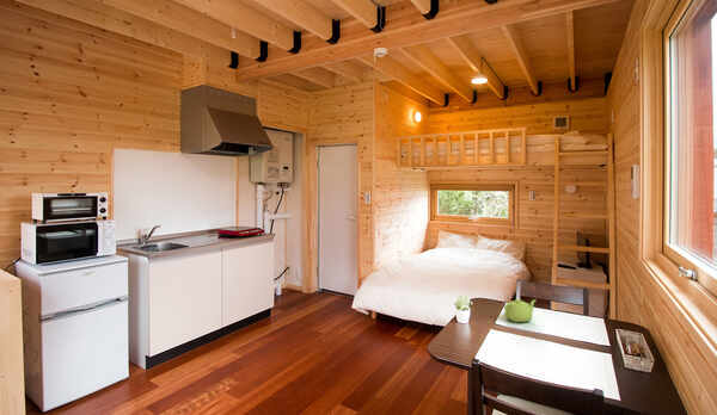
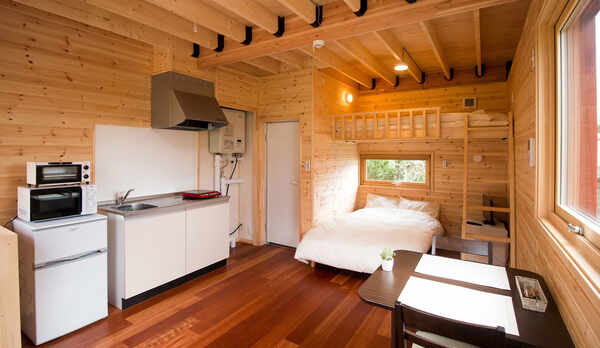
- teapot [503,298,537,323]
